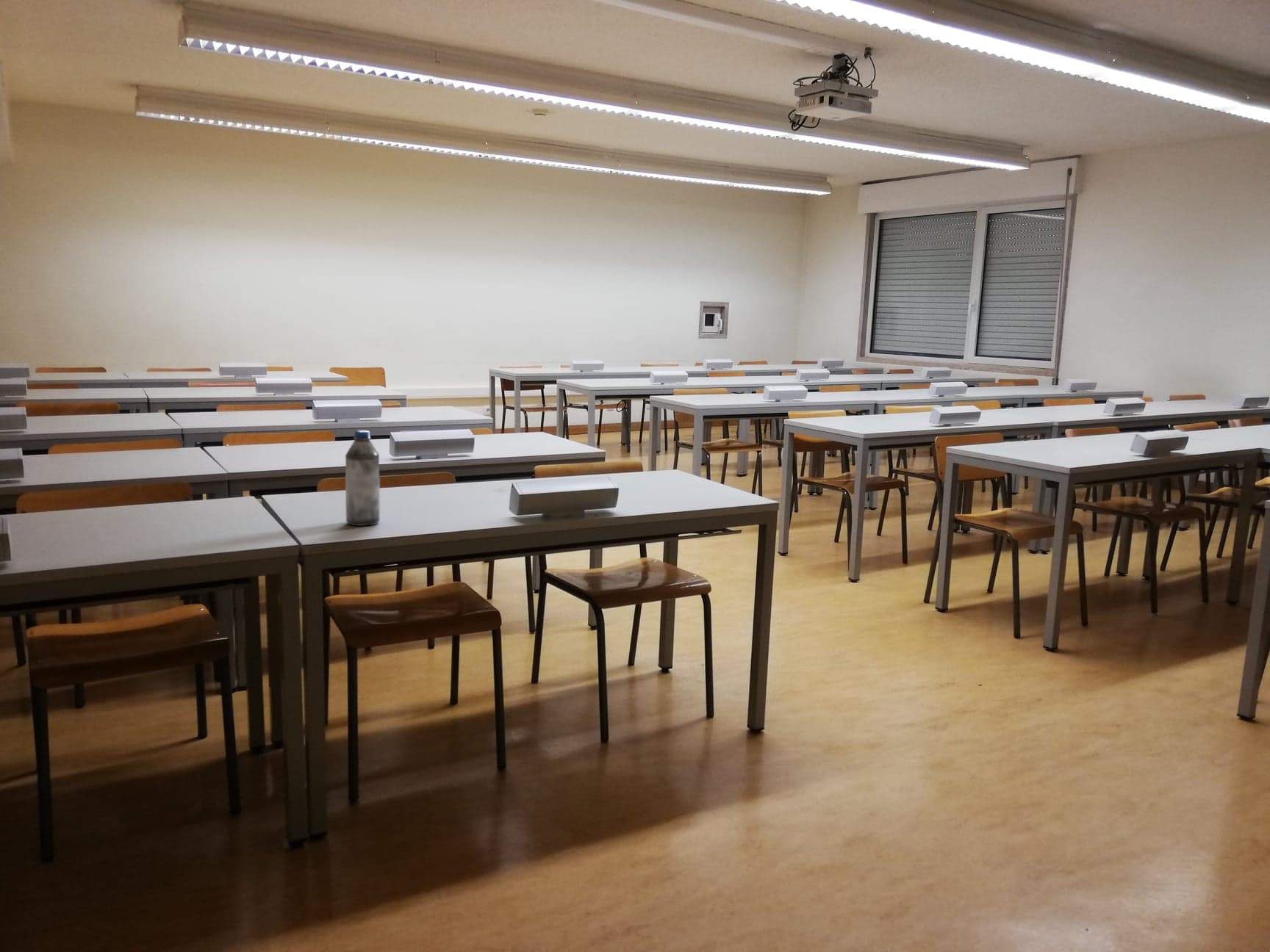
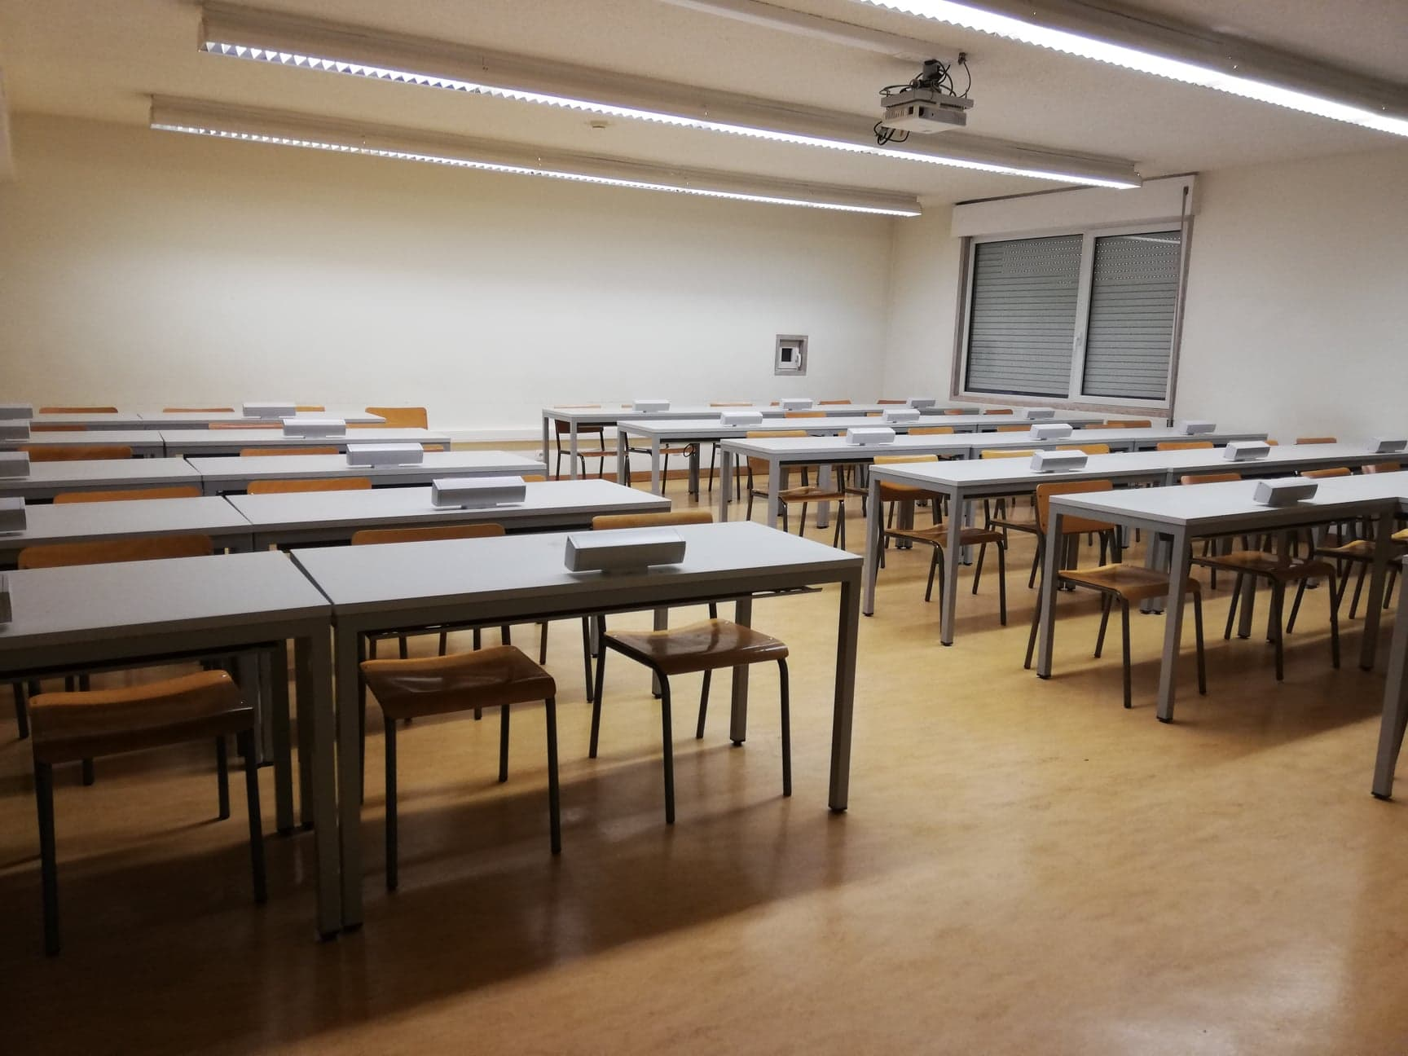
- water bottle [345,430,381,527]
